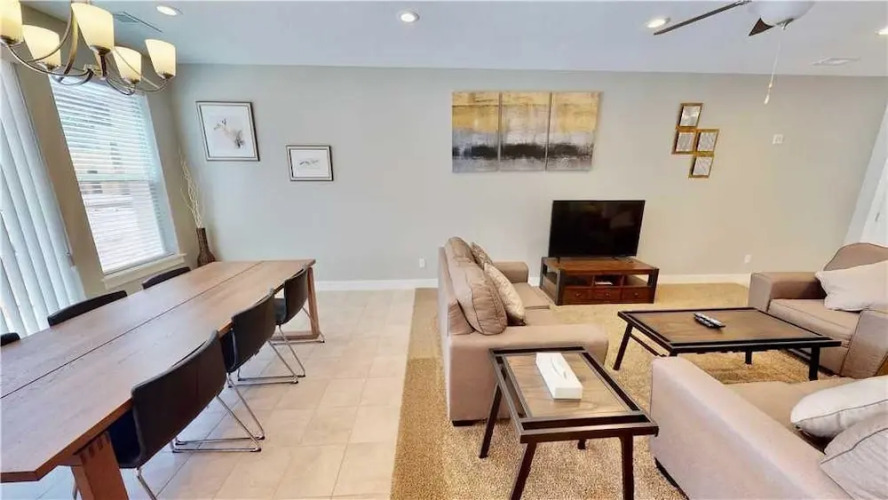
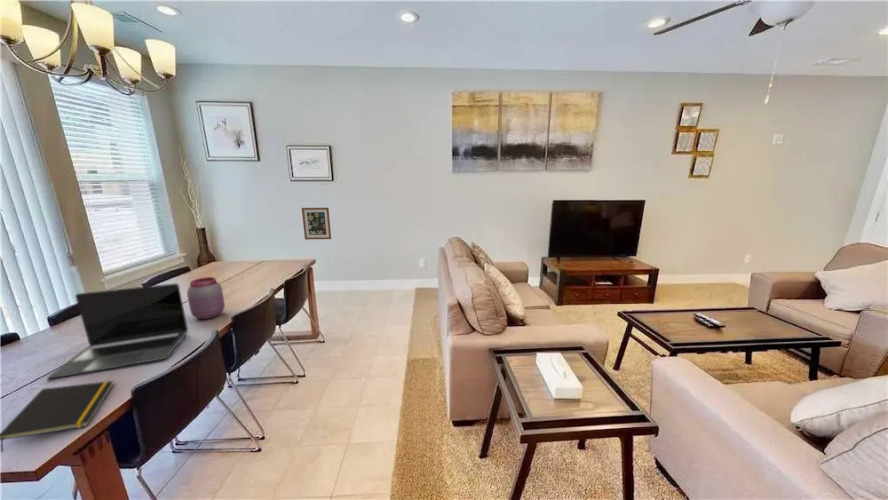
+ laptop [46,282,189,380]
+ wall art [301,207,332,241]
+ jar [186,276,226,320]
+ notepad [0,380,114,453]
